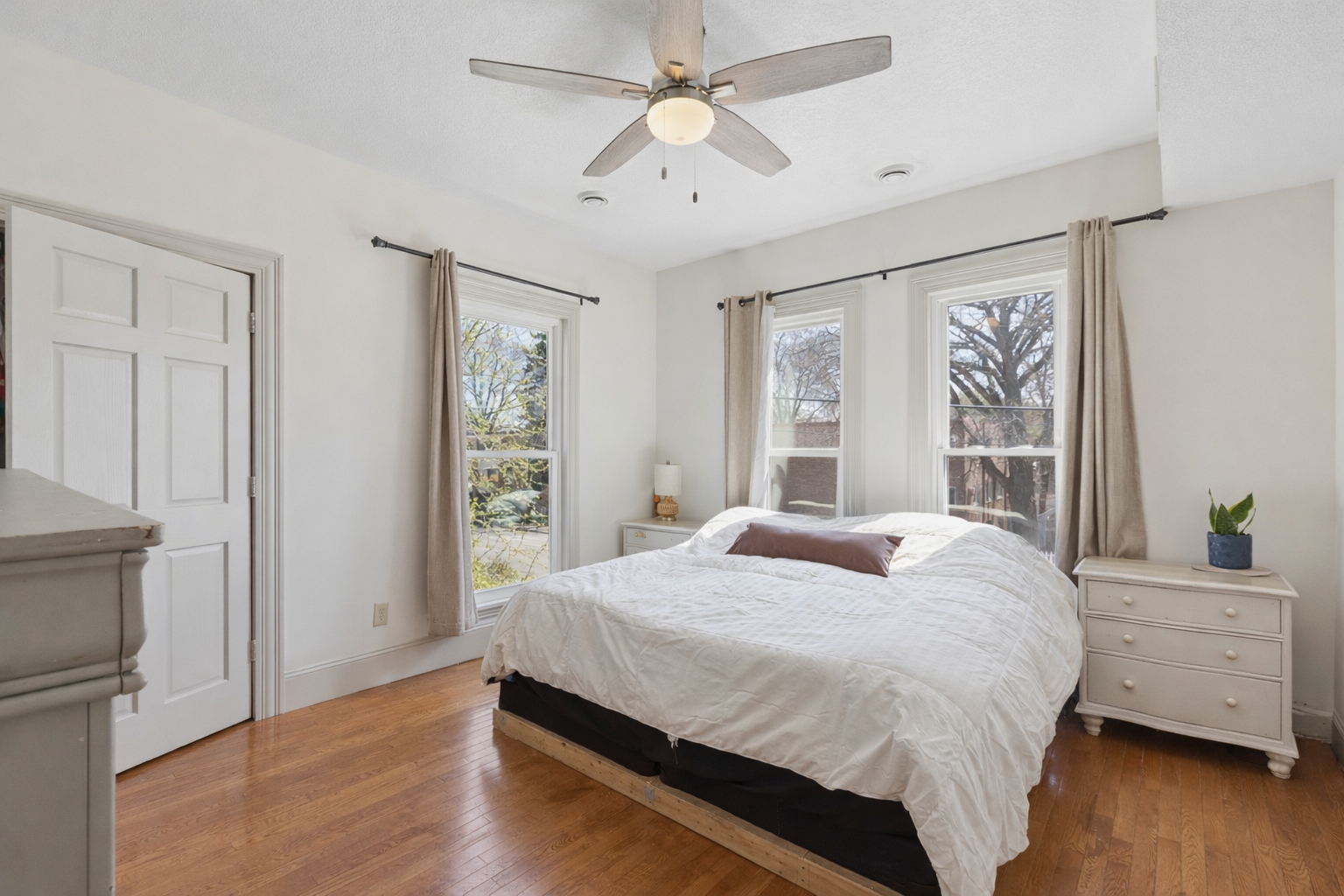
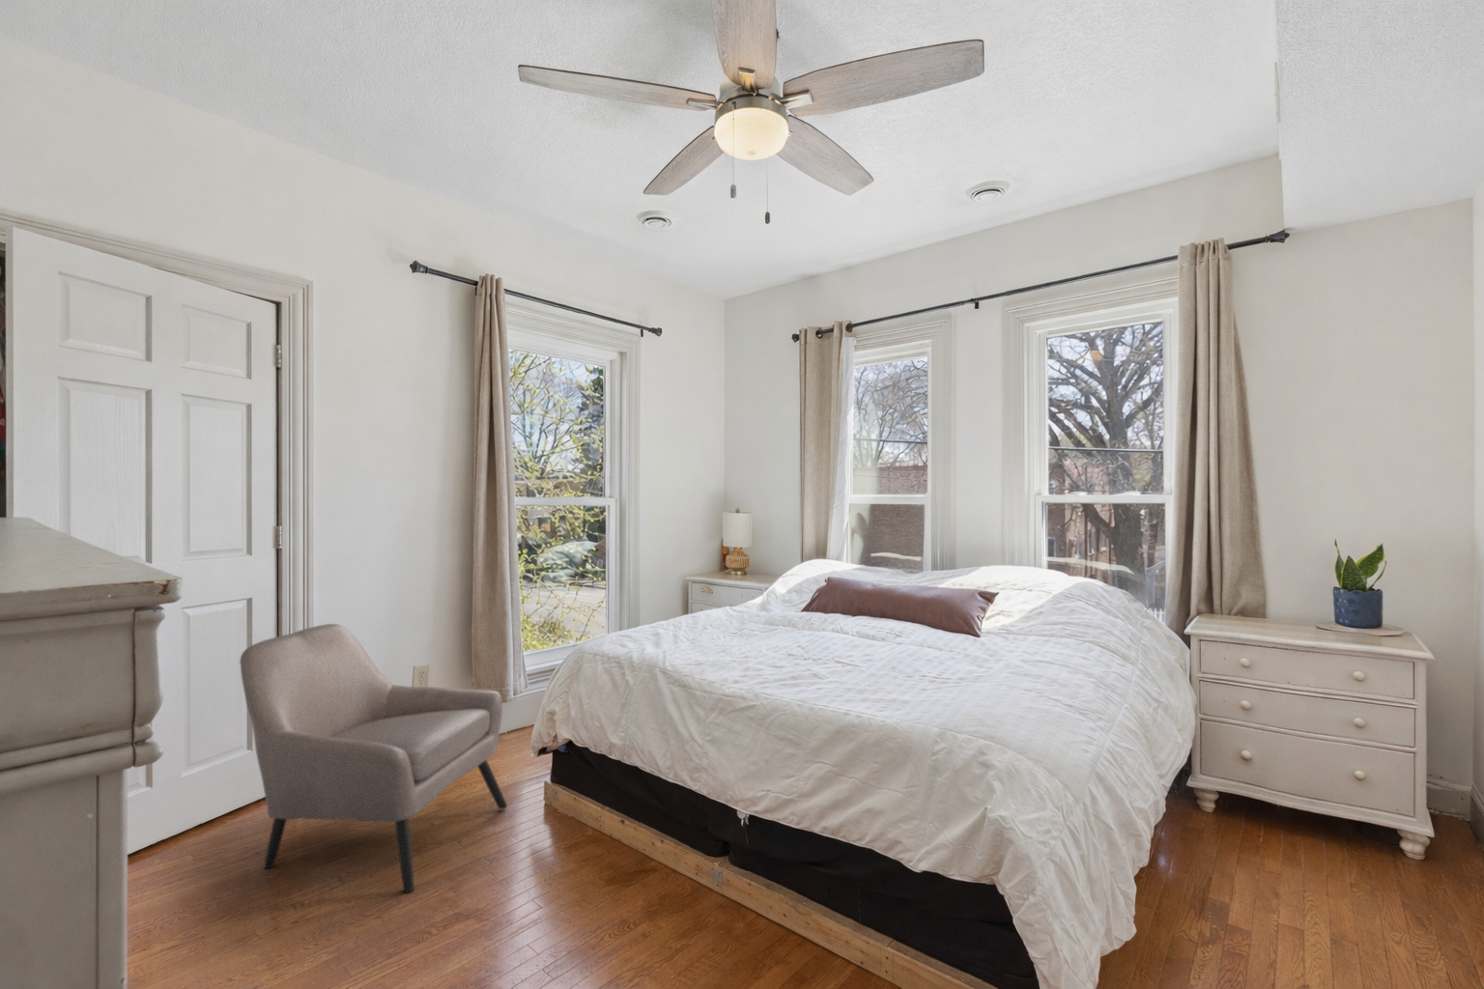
+ armchair [239,623,508,894]
